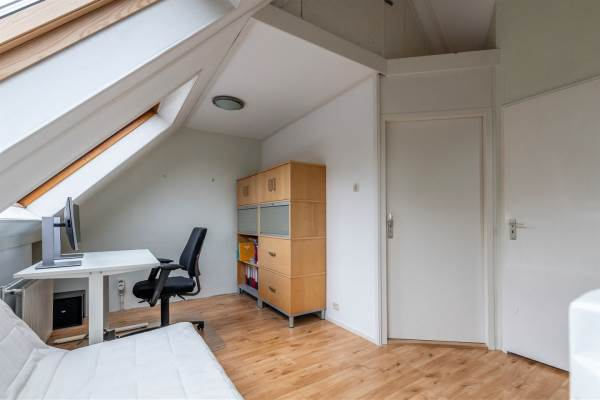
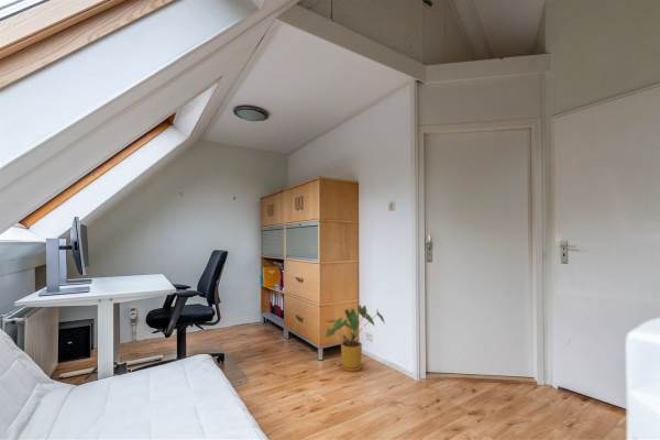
+ house plant [323,304,386,373]
